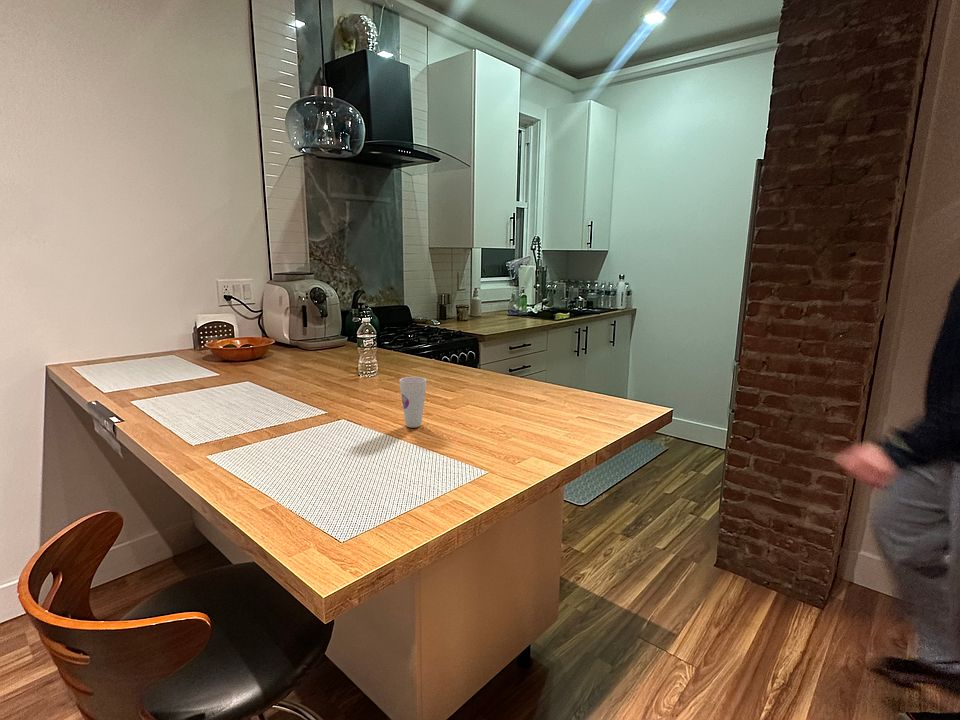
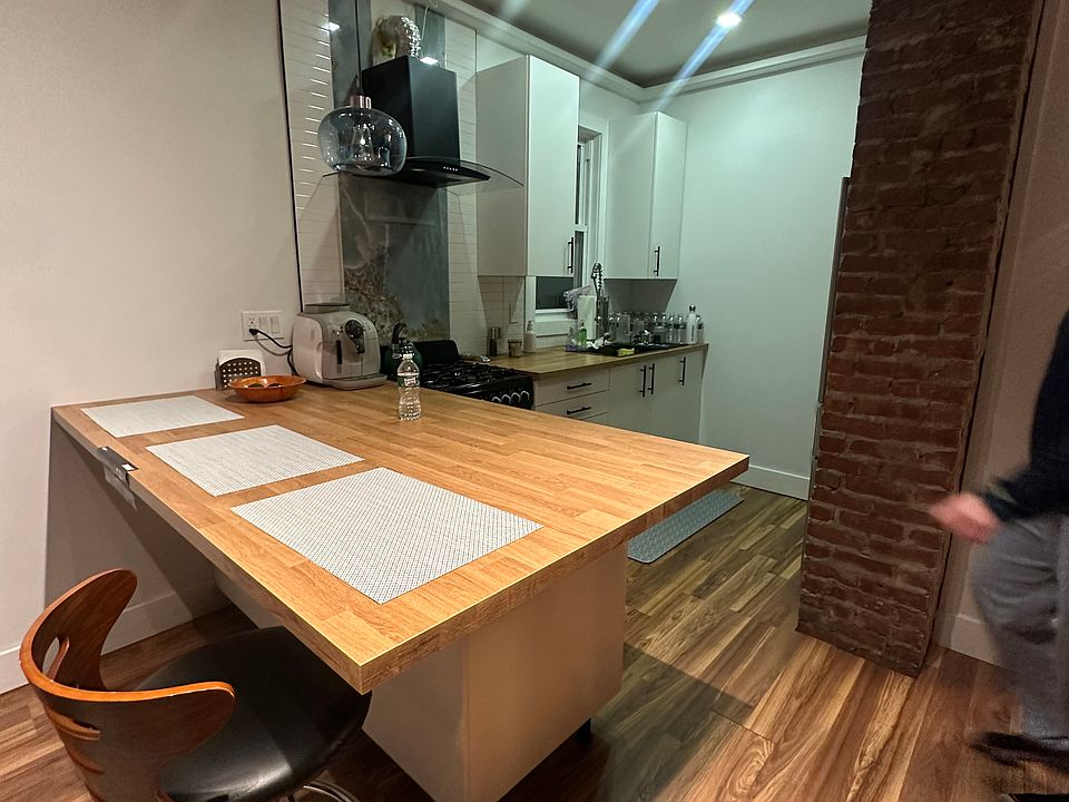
- cup [398,376,427,429]
